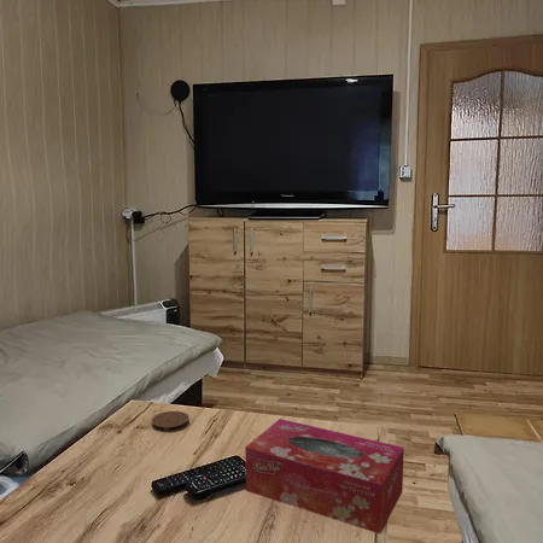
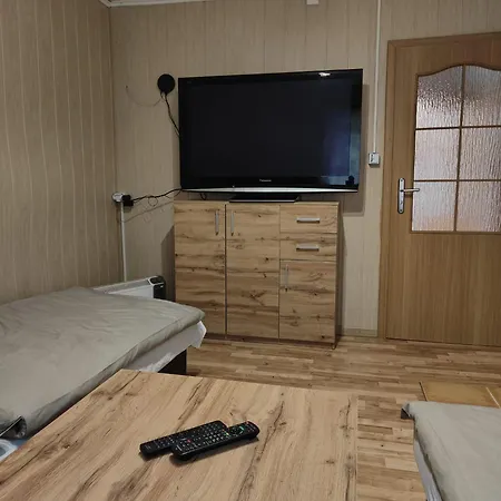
- tissue box [244,418,405,535]
- coaster [151,410,191,433]
